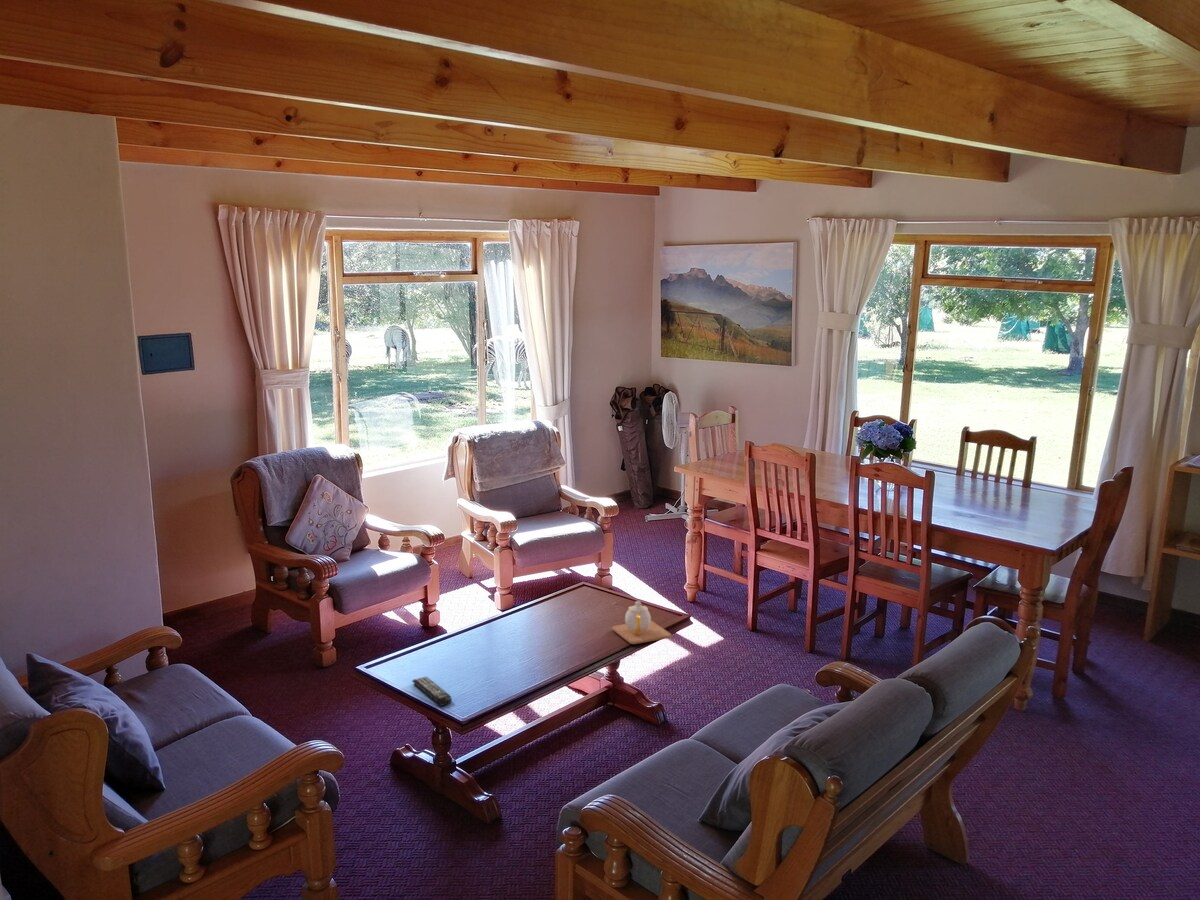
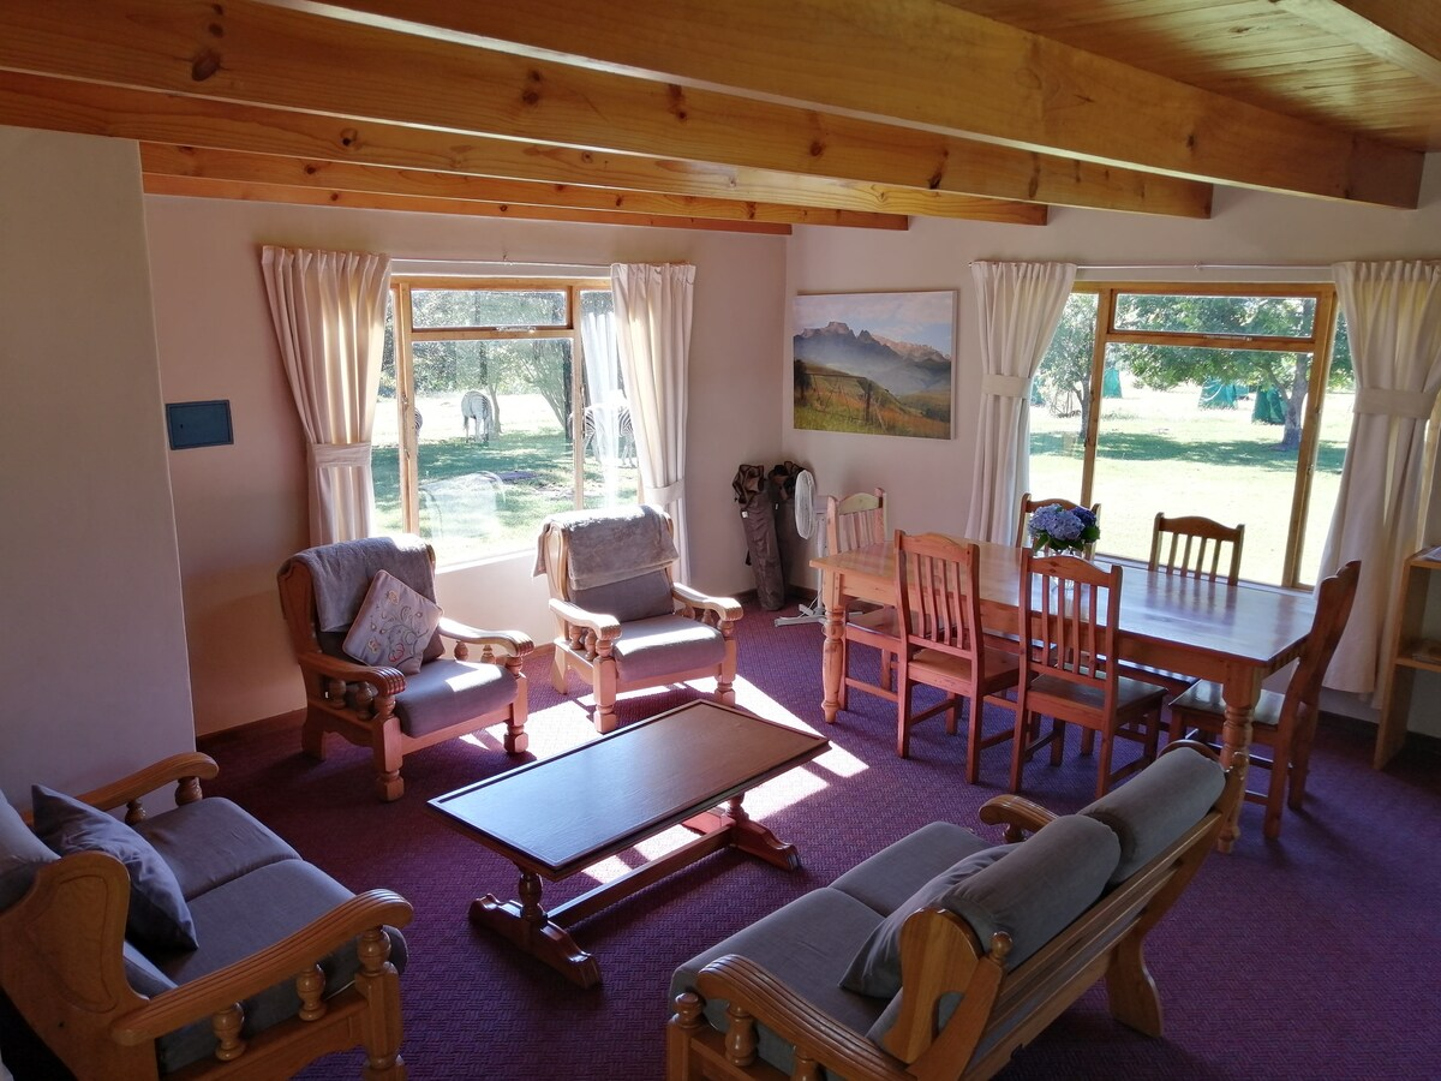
- remote control [411,675,453,707]
- teapot [611,600,673,645]
